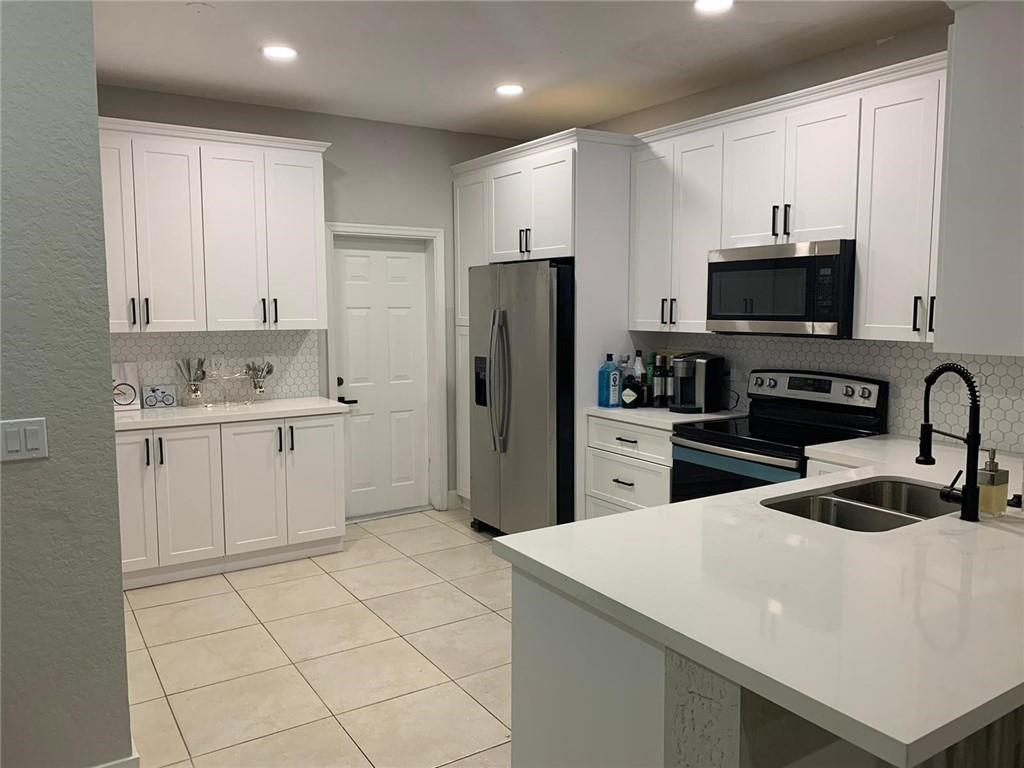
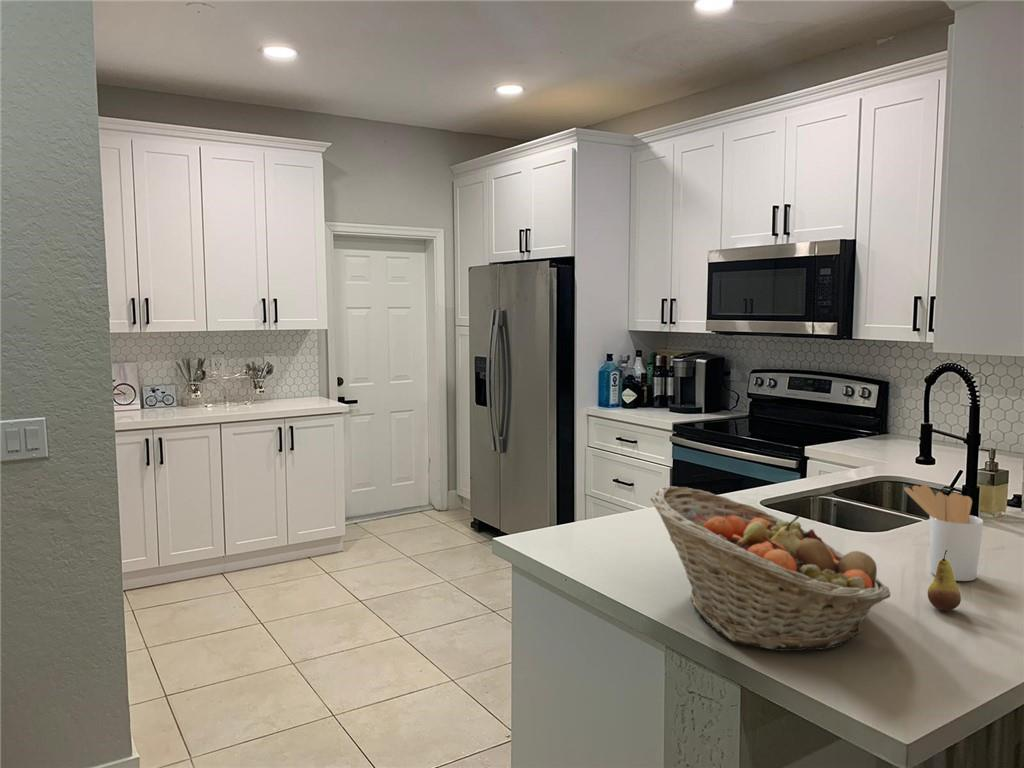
+ utensil holder [903,484,984,582]
+ fruit [927,550,962,611]
+ fruit basket [649,485,891,652]
